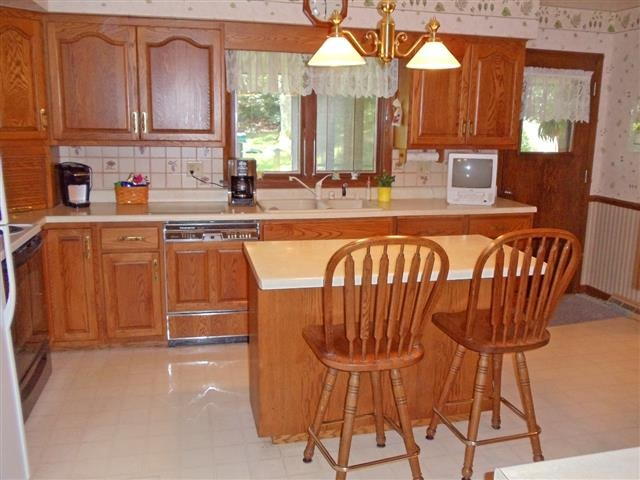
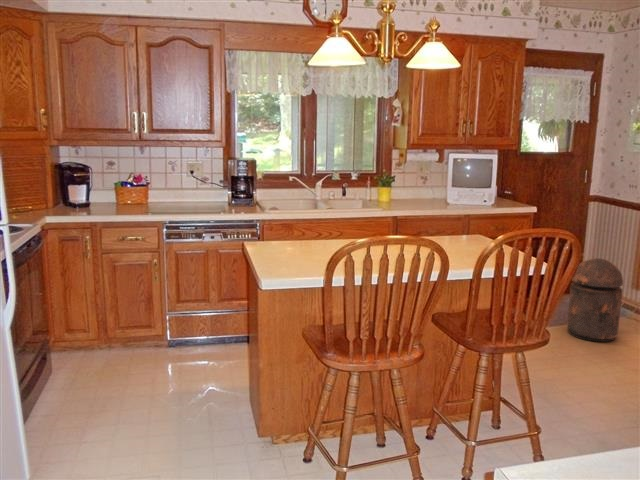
+ trash can [566,257,624,343]
